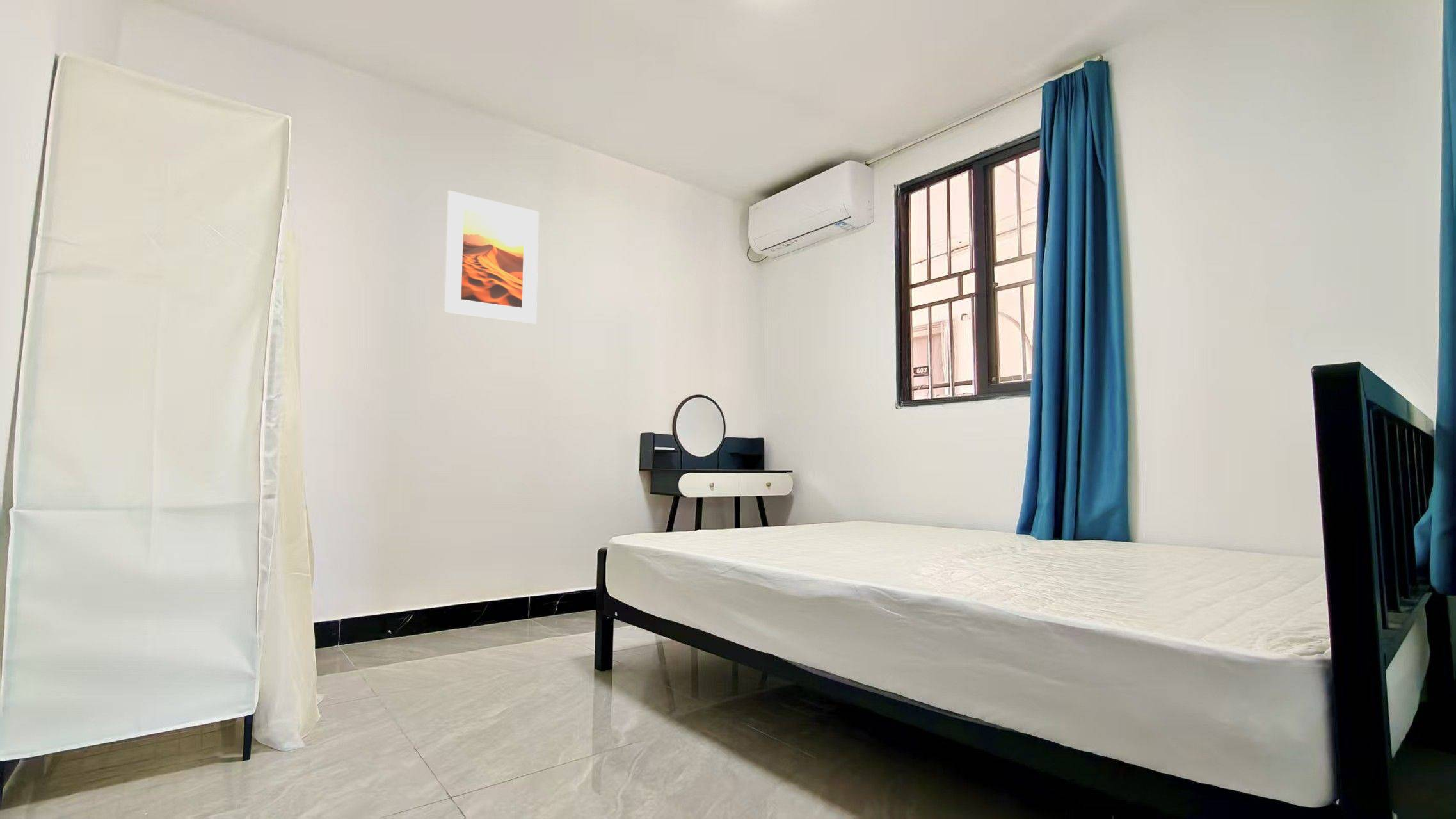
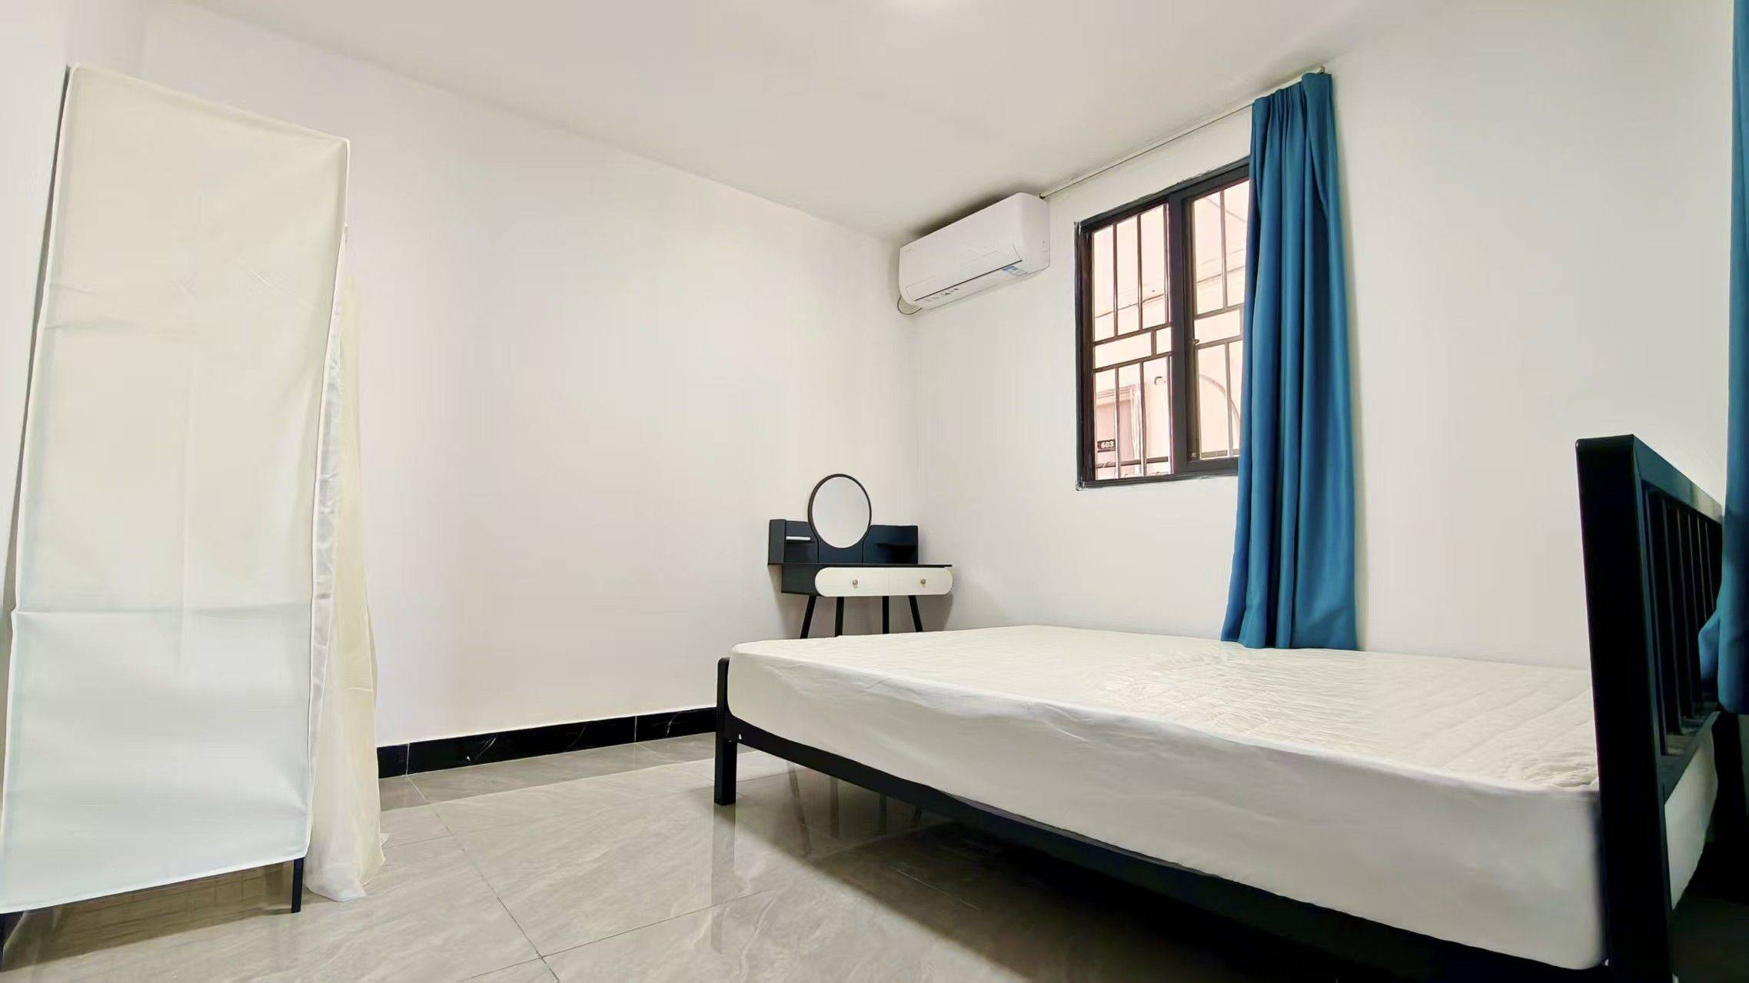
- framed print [443,190,540,325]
